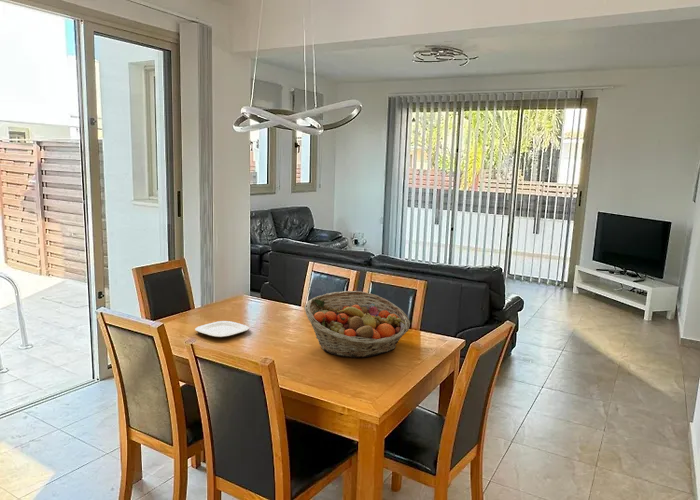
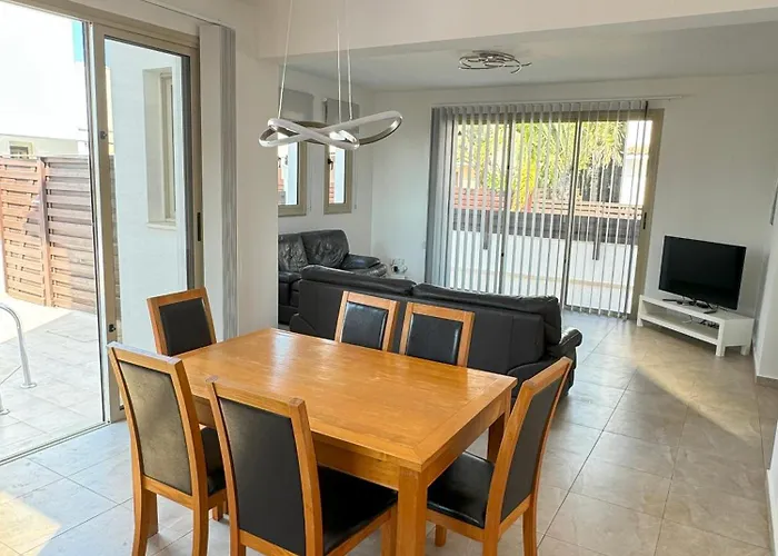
- fruit basket [304,290,411,359]
- plate [194,320,251,338]
